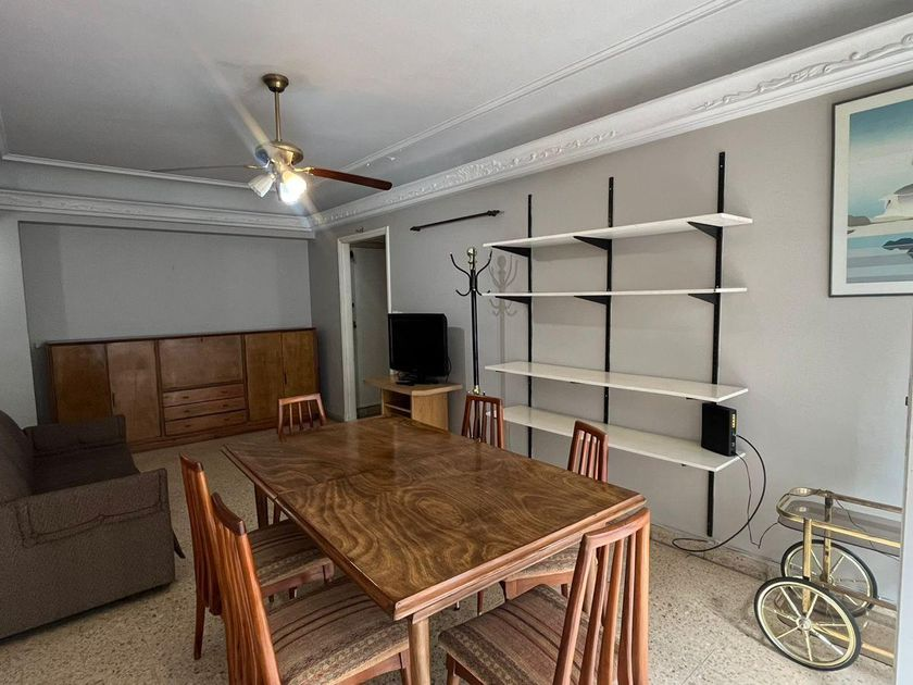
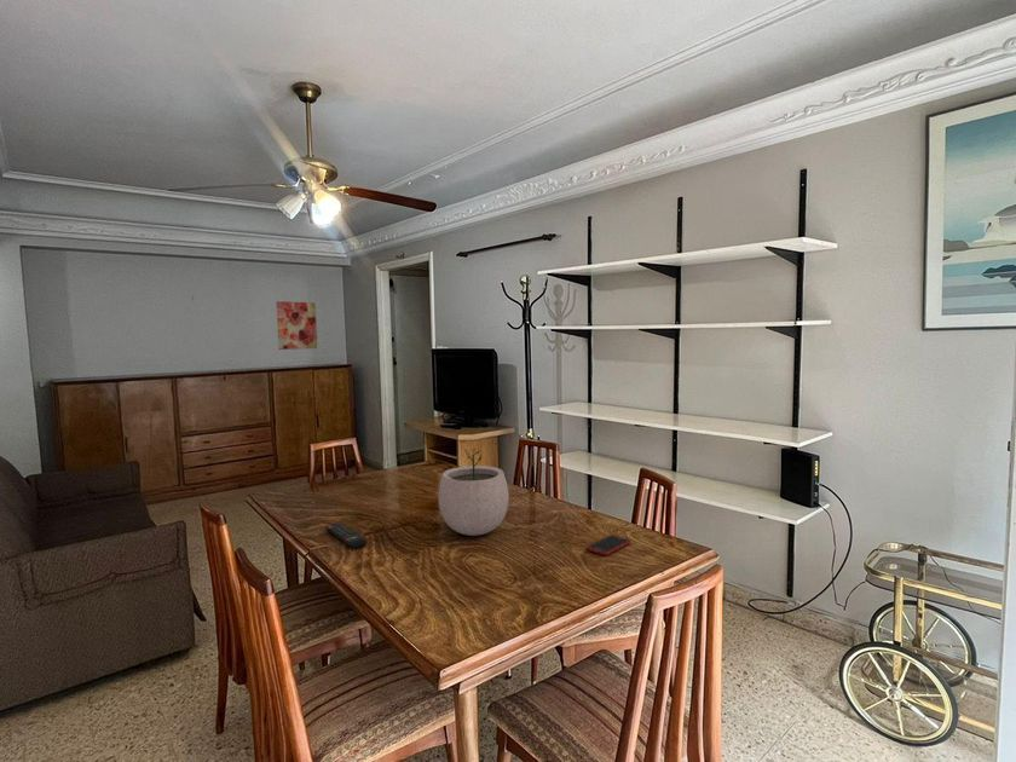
+ remote control [324,521,368,549]
+ cell phone [585,533,633,556]
+ plant pot [438,448,510,537]
+ wall art [275,300,318,351]
